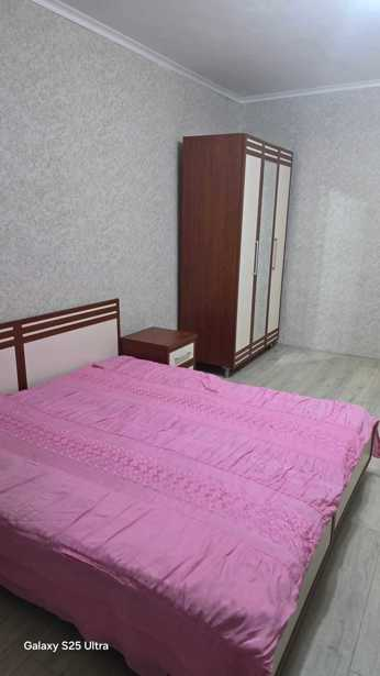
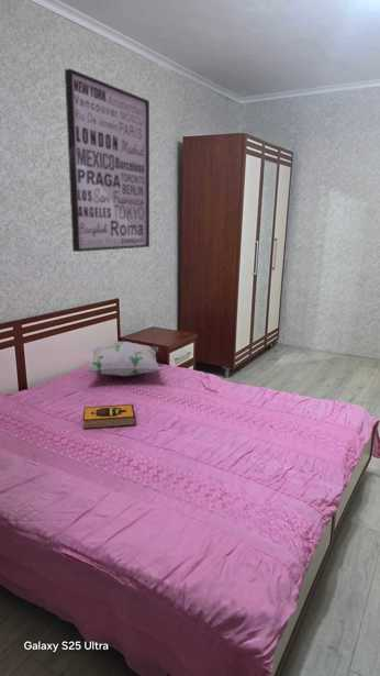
+ hardback book [82,402,136,430]
+ wall art [64,67,150,253]
+ decorative pillow [83,341,163,377]
